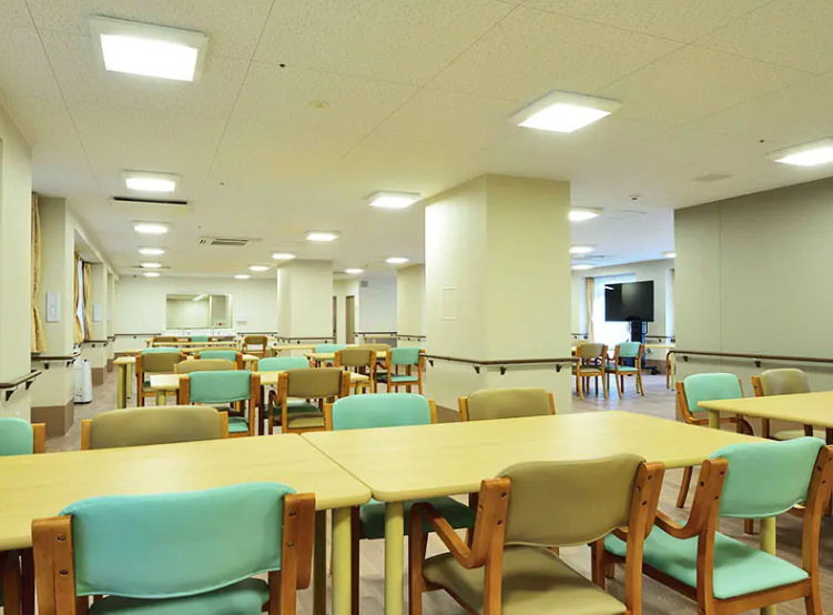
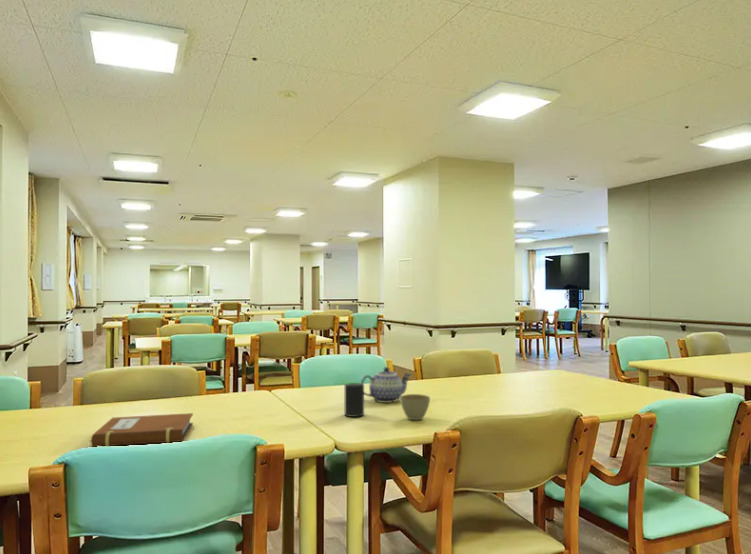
+ flower pot [399,393,431,421]
+ cup [344,382,365,418]
+ teapot [360,366,412,404]
+ notebook [89,412,194,448]
